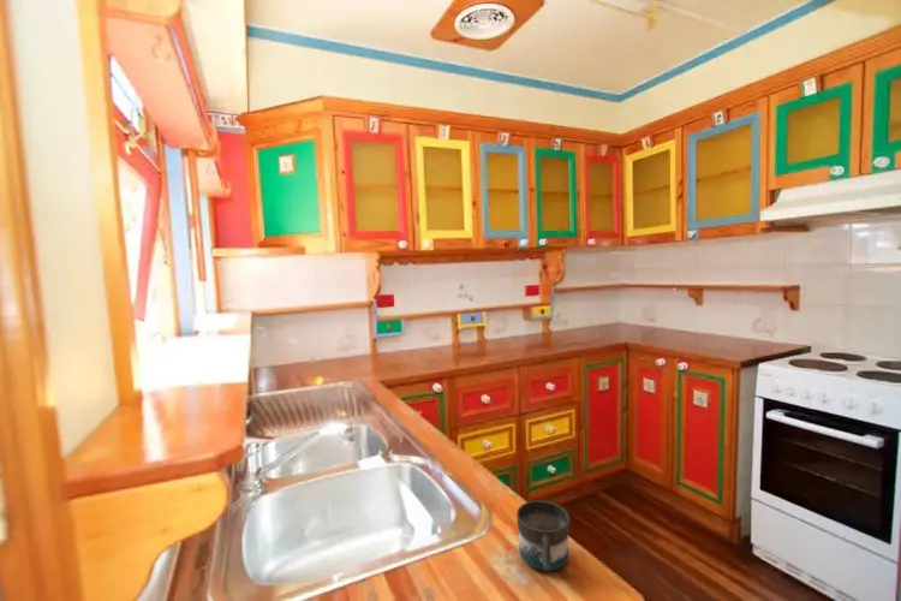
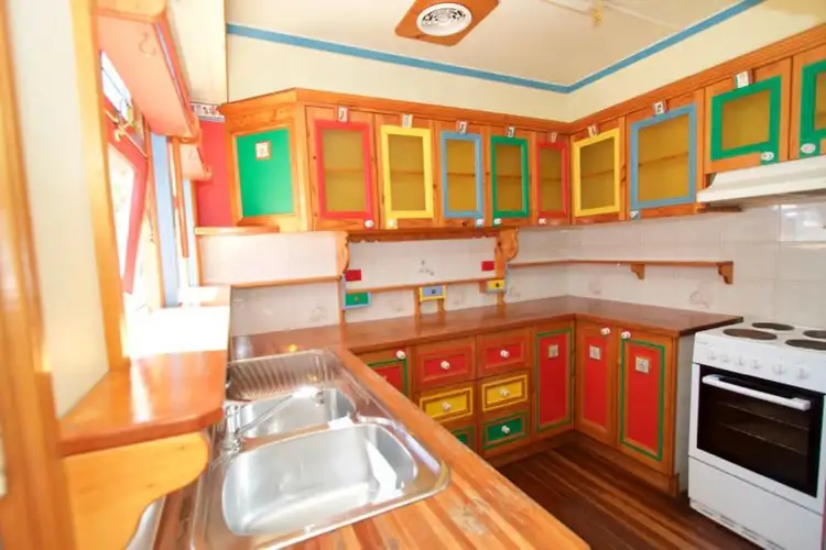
- mug [515,499,571,572]
